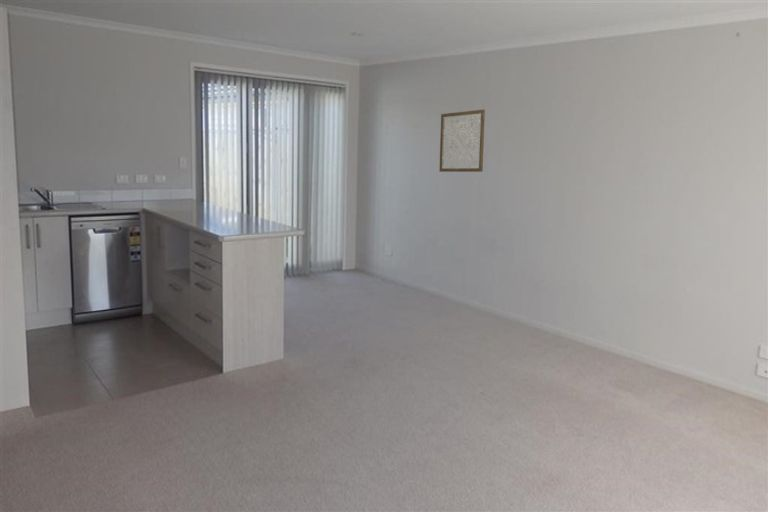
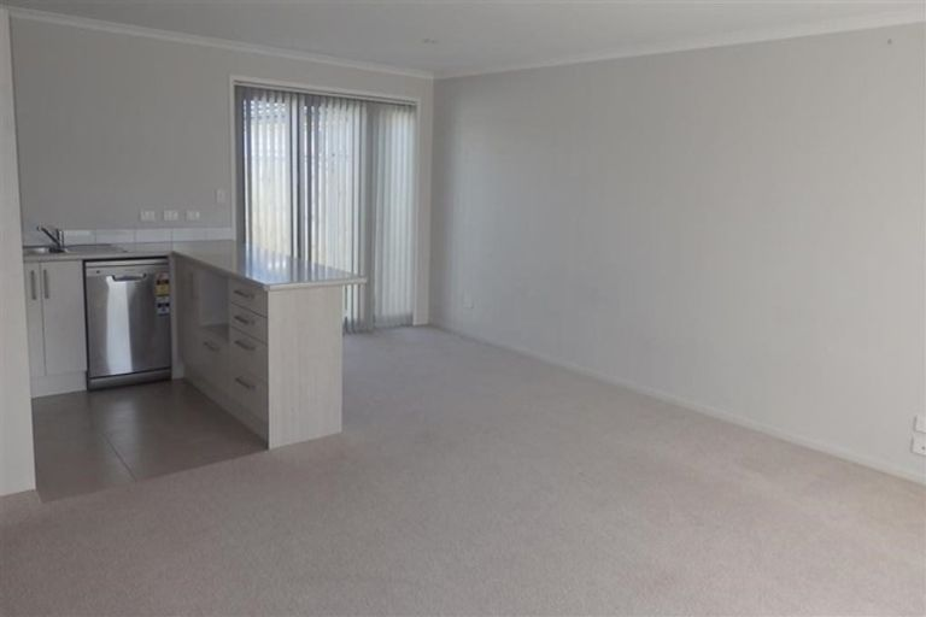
- wall art [438,108,486,173]
